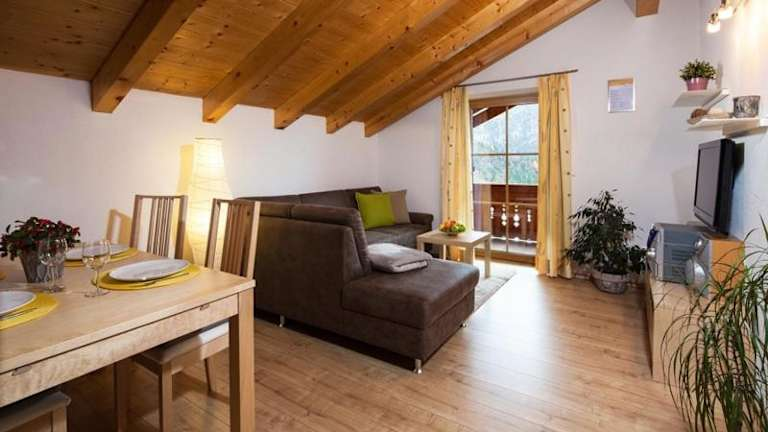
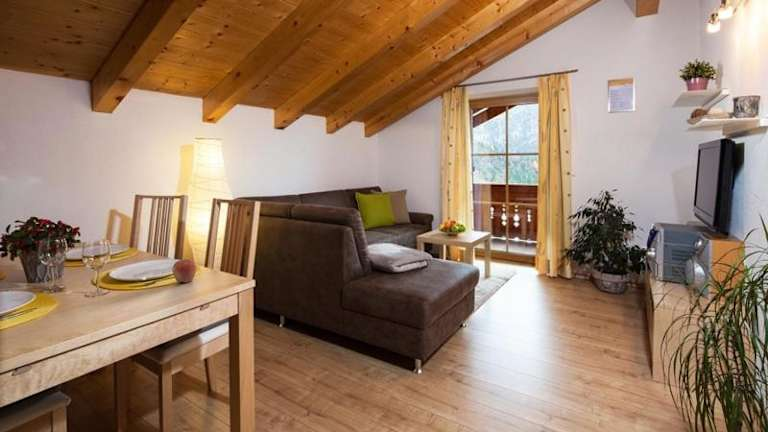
+ fruit [171,257,197,283]
